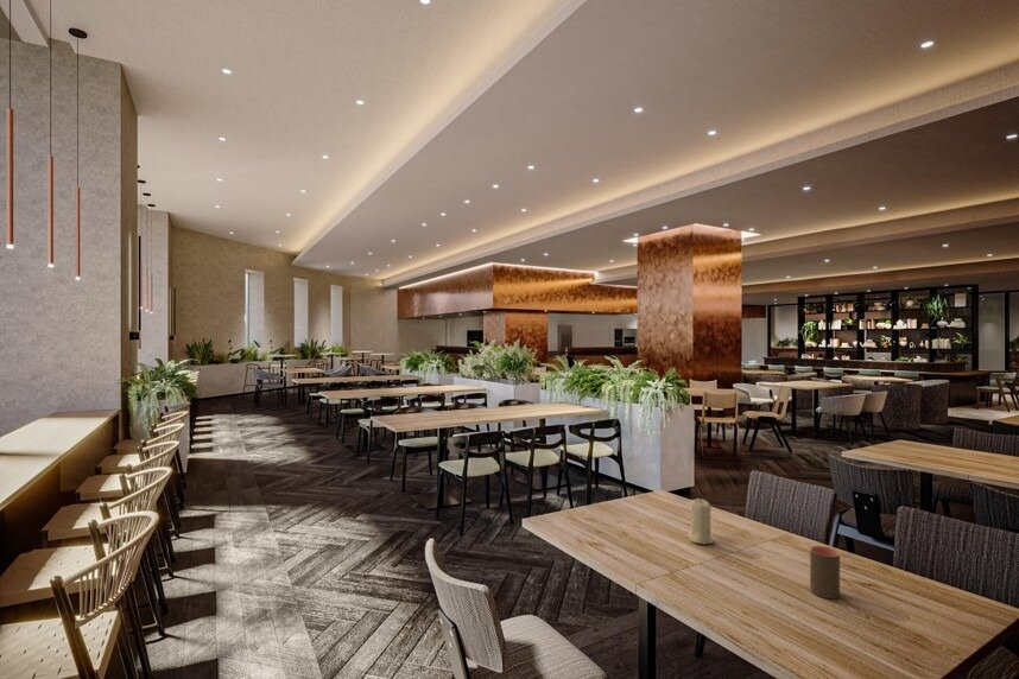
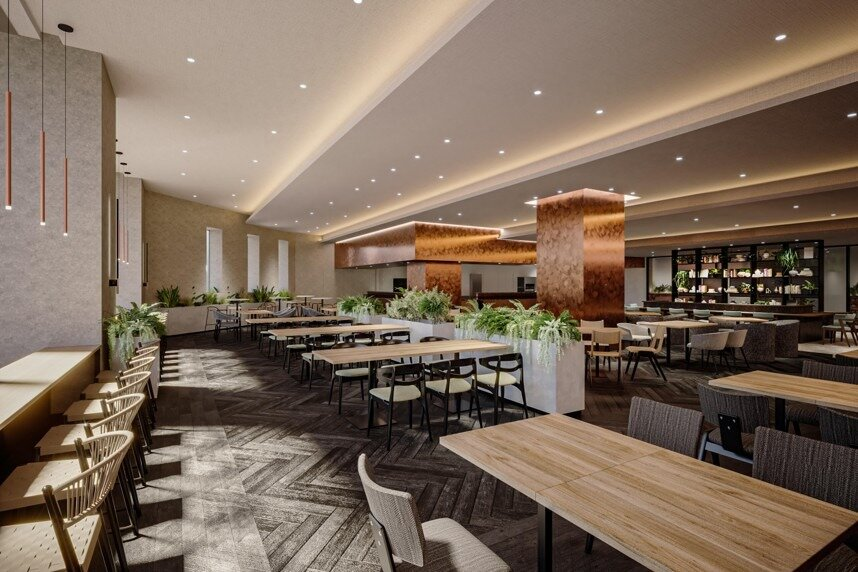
- candle [685,497,715,545]
- cup [809,545,841,599]
